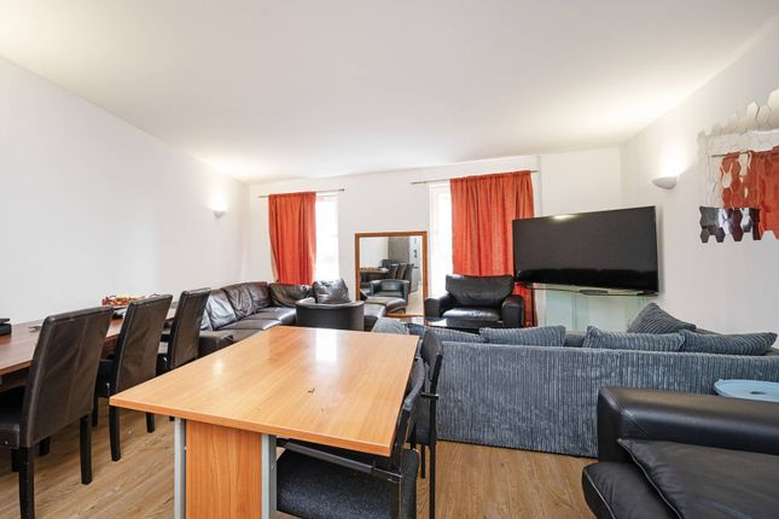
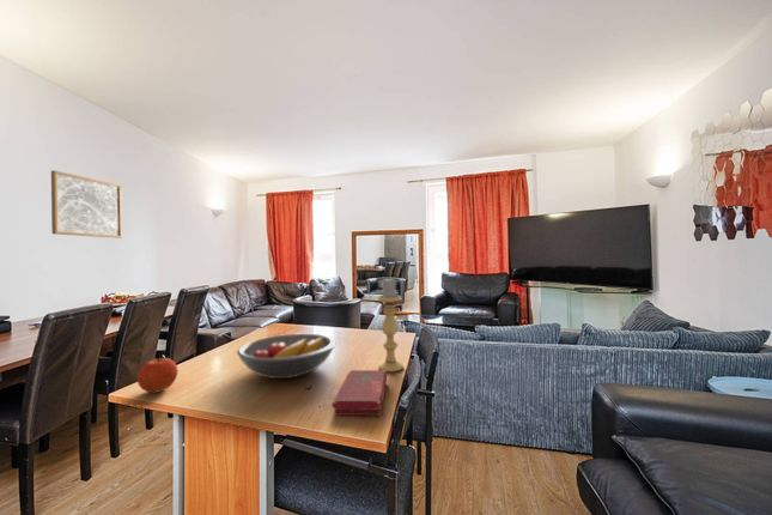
+ candle holder [377,278,405,372]
+ fruit bowl [236,333,336,380]
+ book [332,369,388,417]
+ wall art [50,169,123,240]
+ fruit [136,357,180,394]
